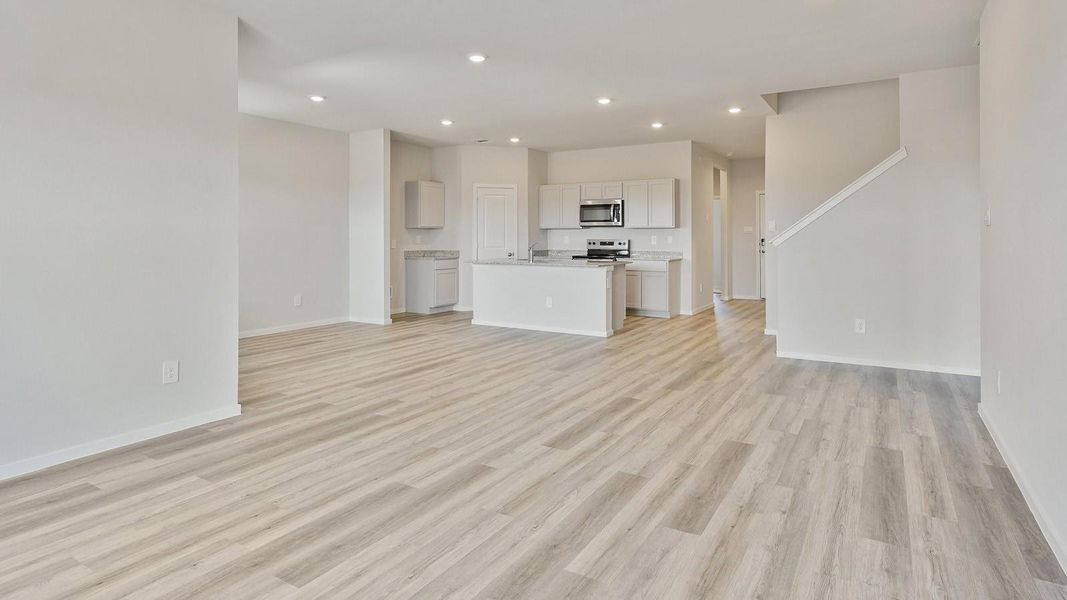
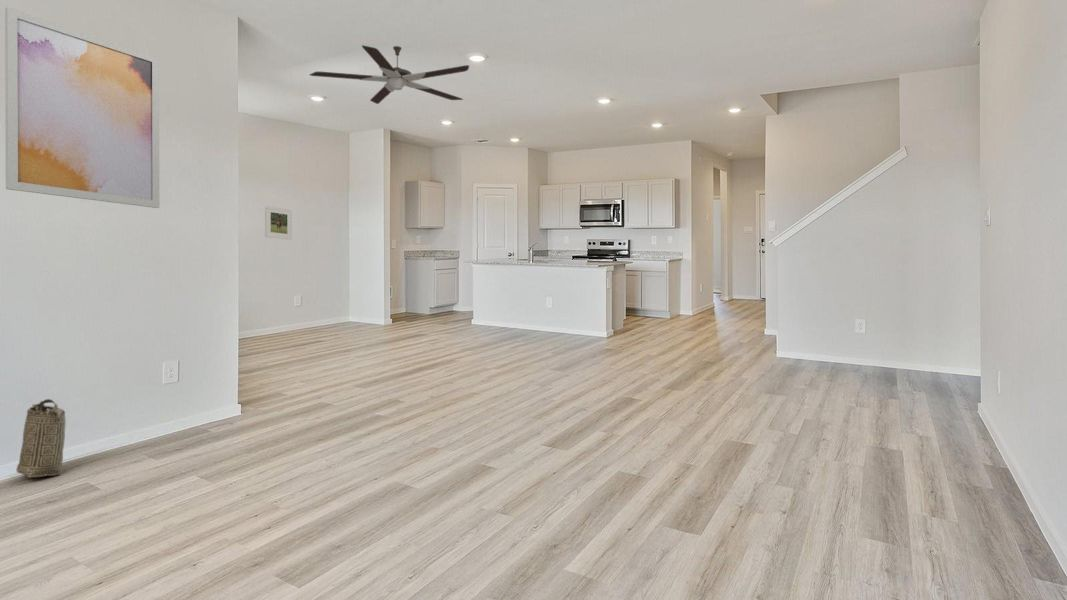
+ basket [15,398,67,478]
+ wall art [4,6,160,209]
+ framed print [264,205,293,241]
+ ceiling fan [309,44,470,105]
